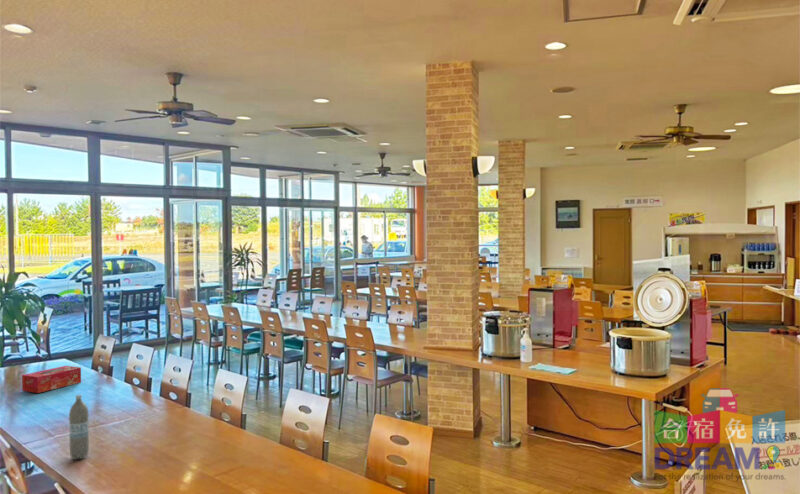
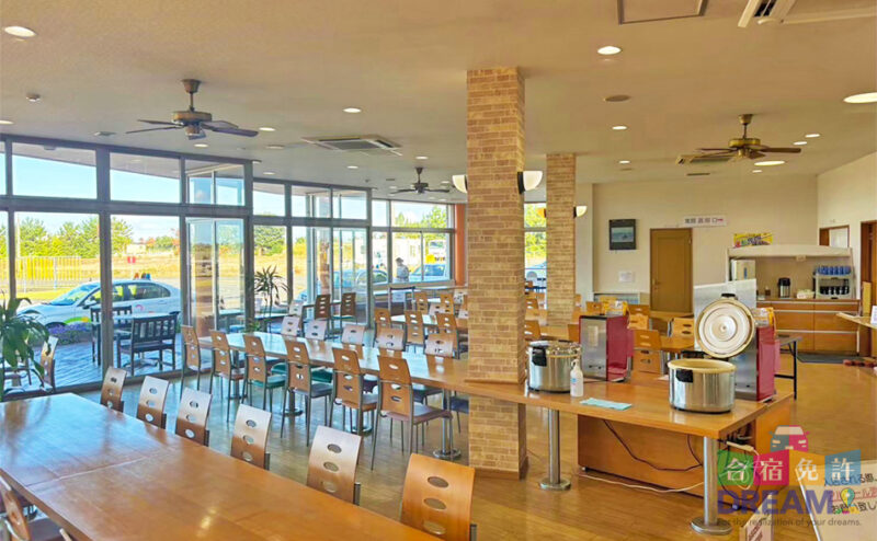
- tissue box [21,365,82,394]
- water bottle [68,394,90,460]
